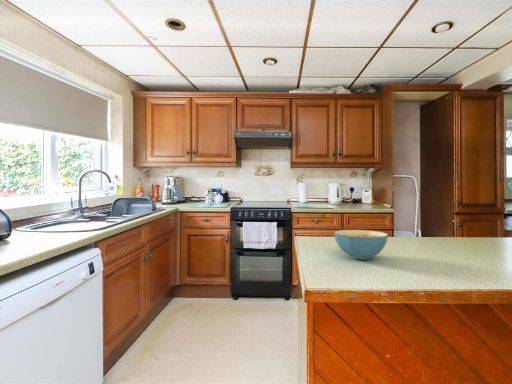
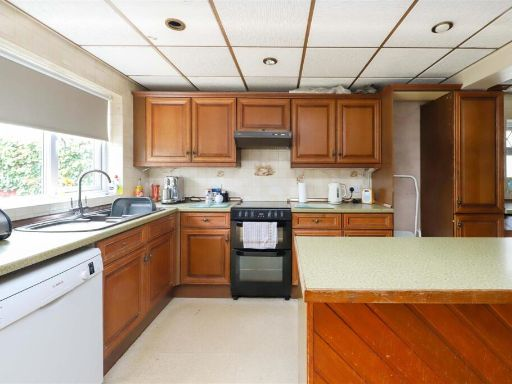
- cereal bowl [333,229,389,261]
